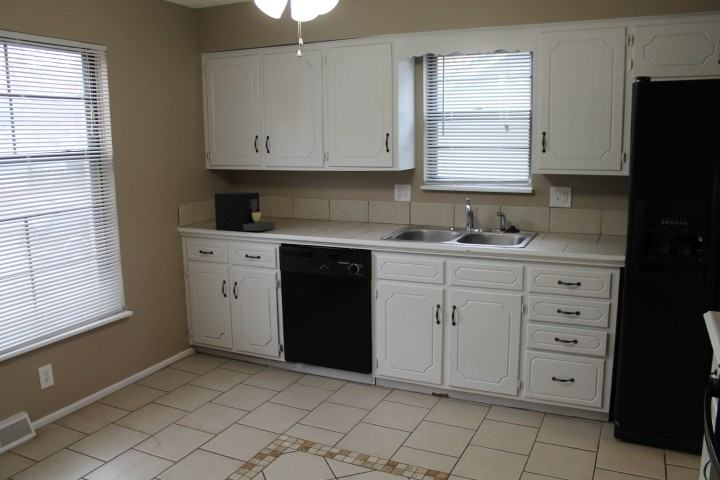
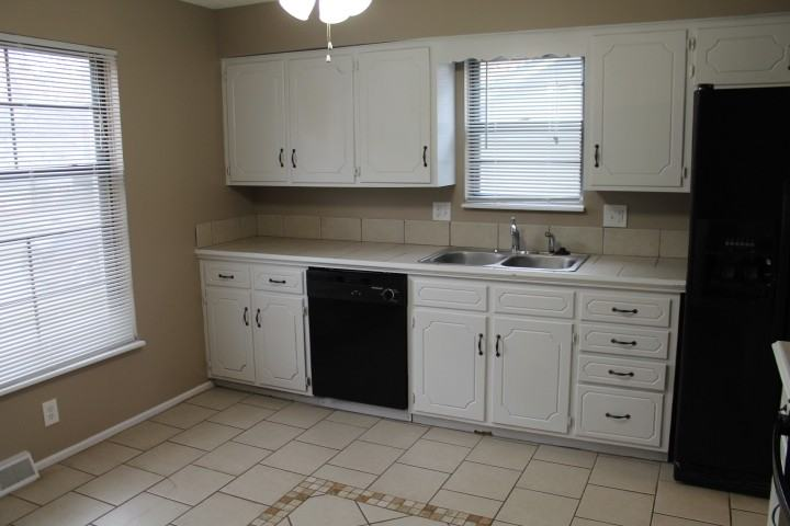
- coffee maker [214,191,276,232]
